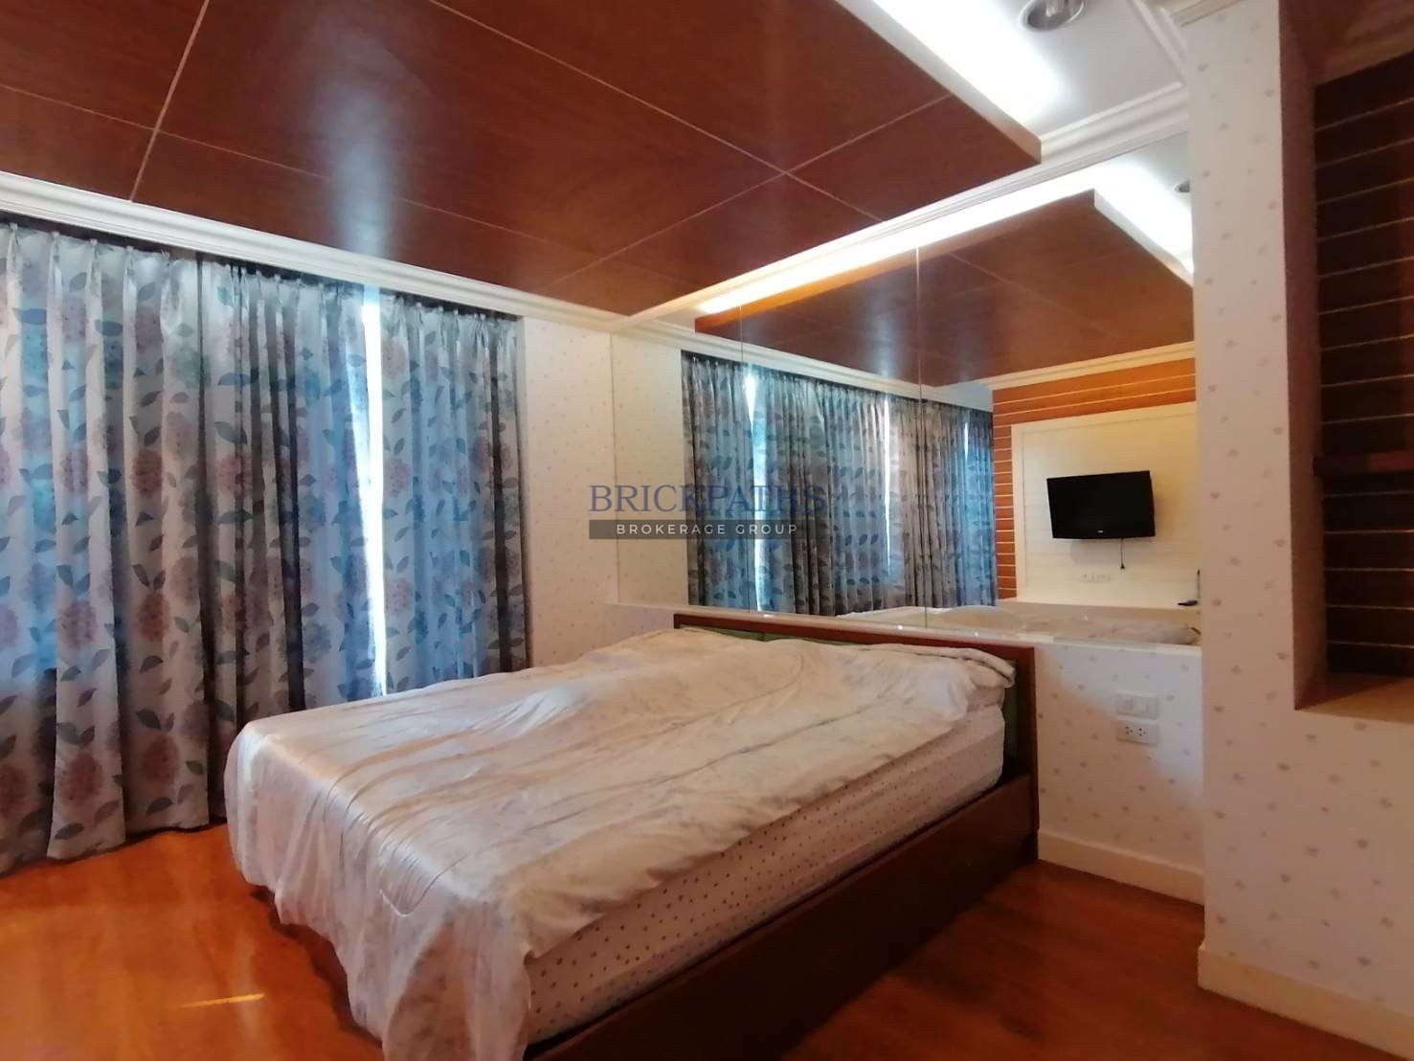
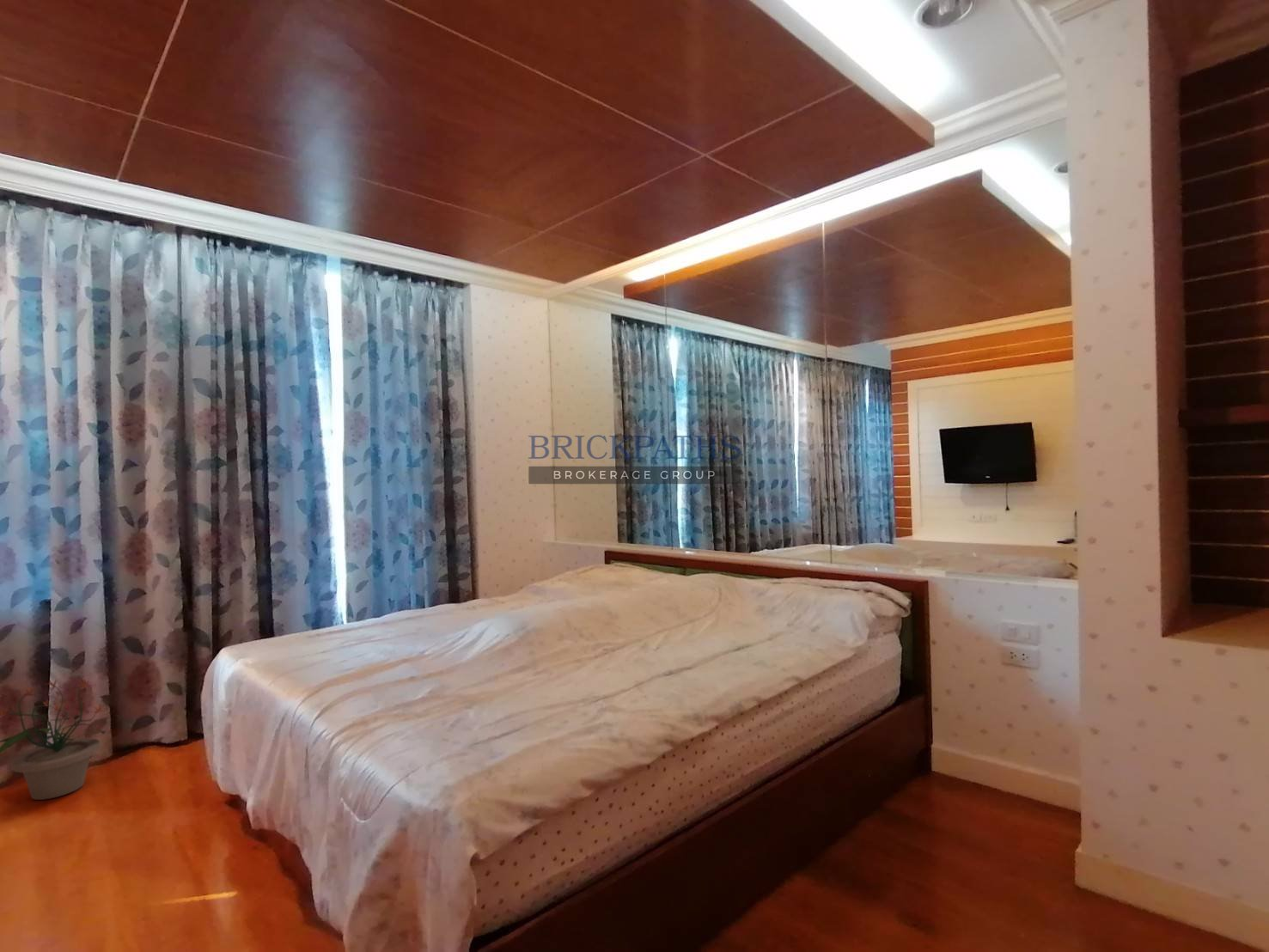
+ potted plant [0,677,111,801]
